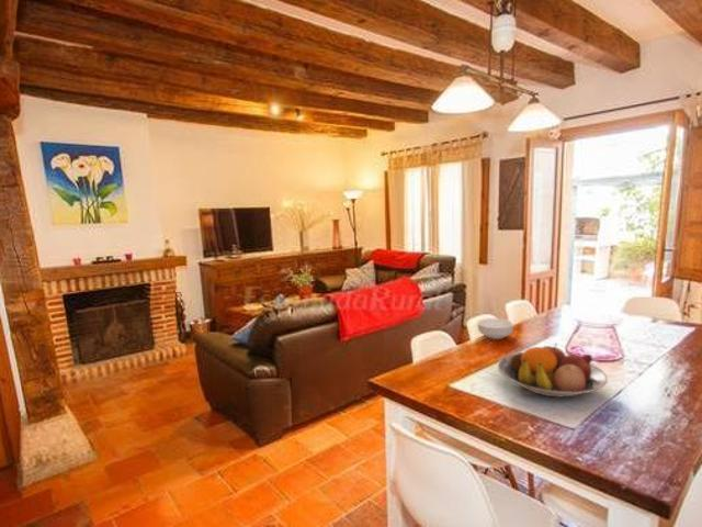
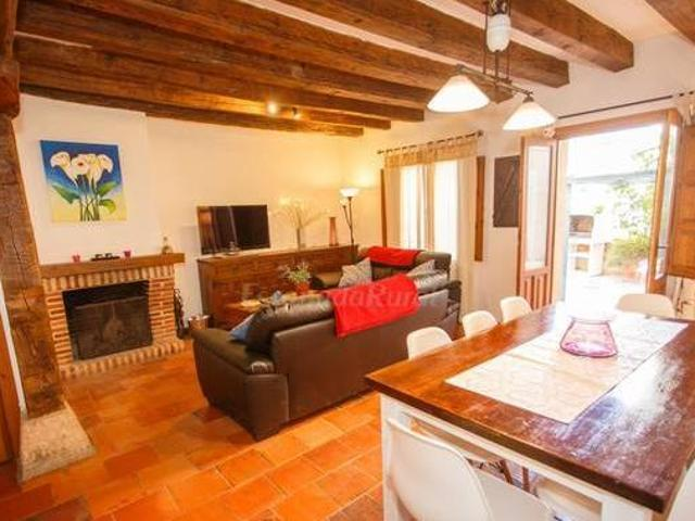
- fruit bowl [496,343,609,399]
- cereal bowl [476,317,514,340]
